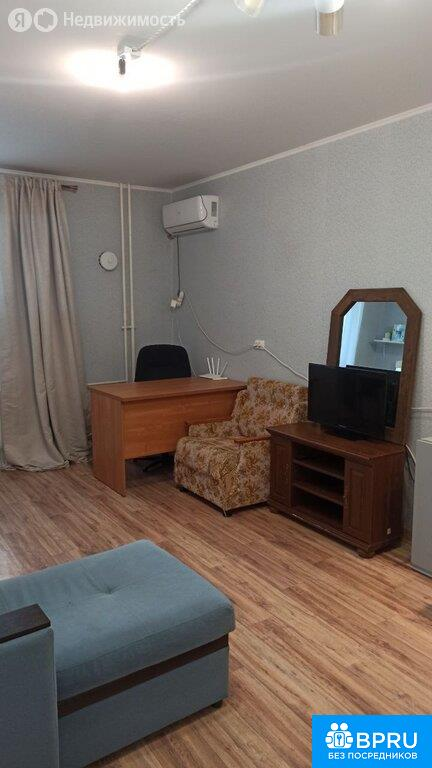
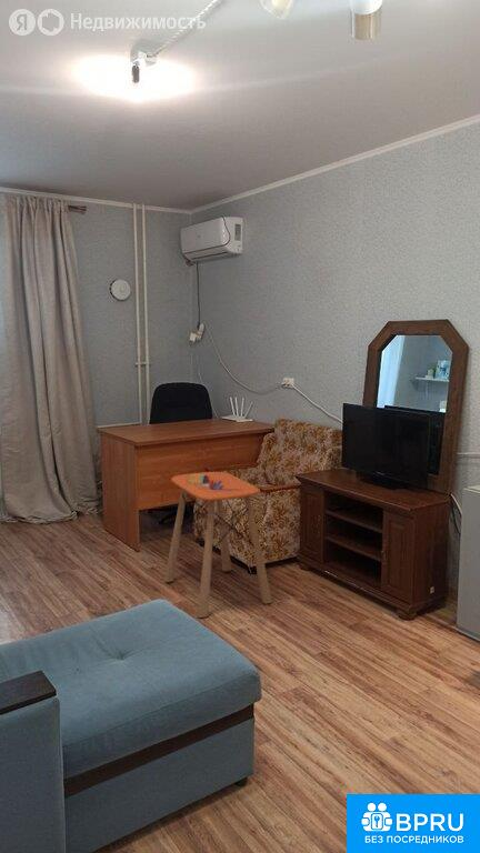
+ side table [163,471,273,619]
